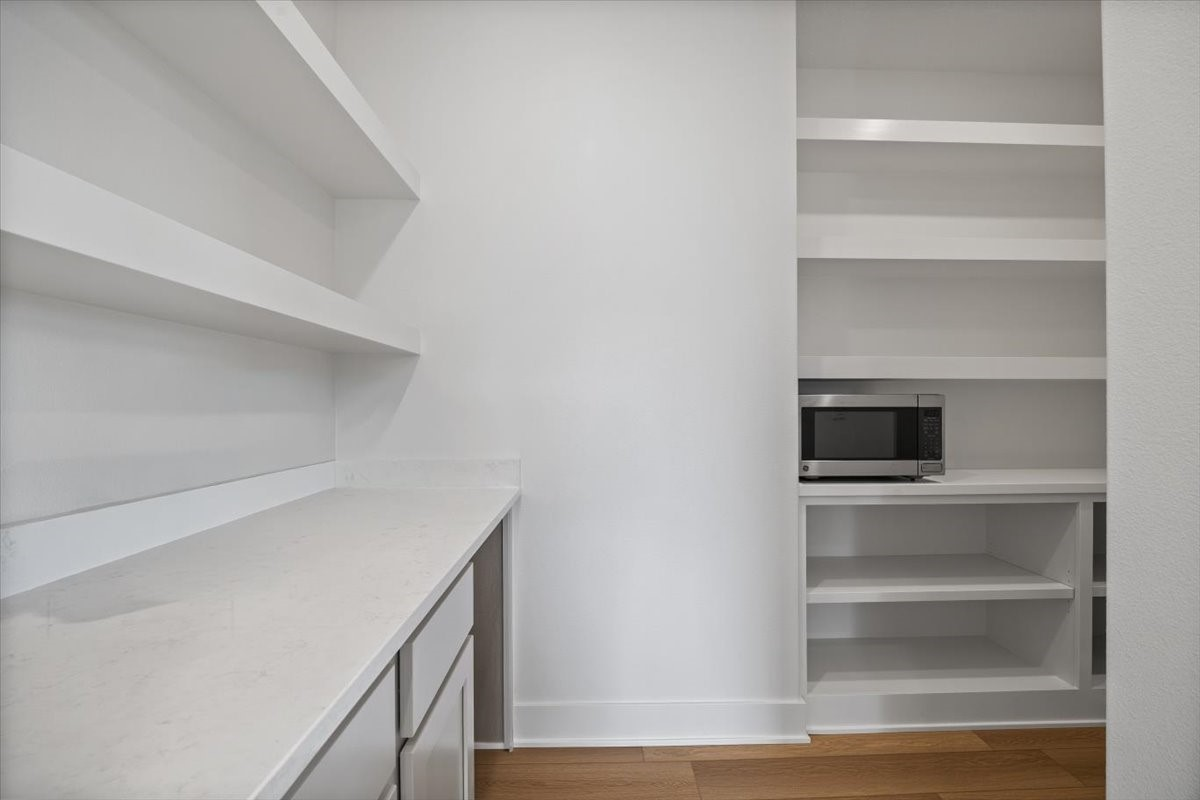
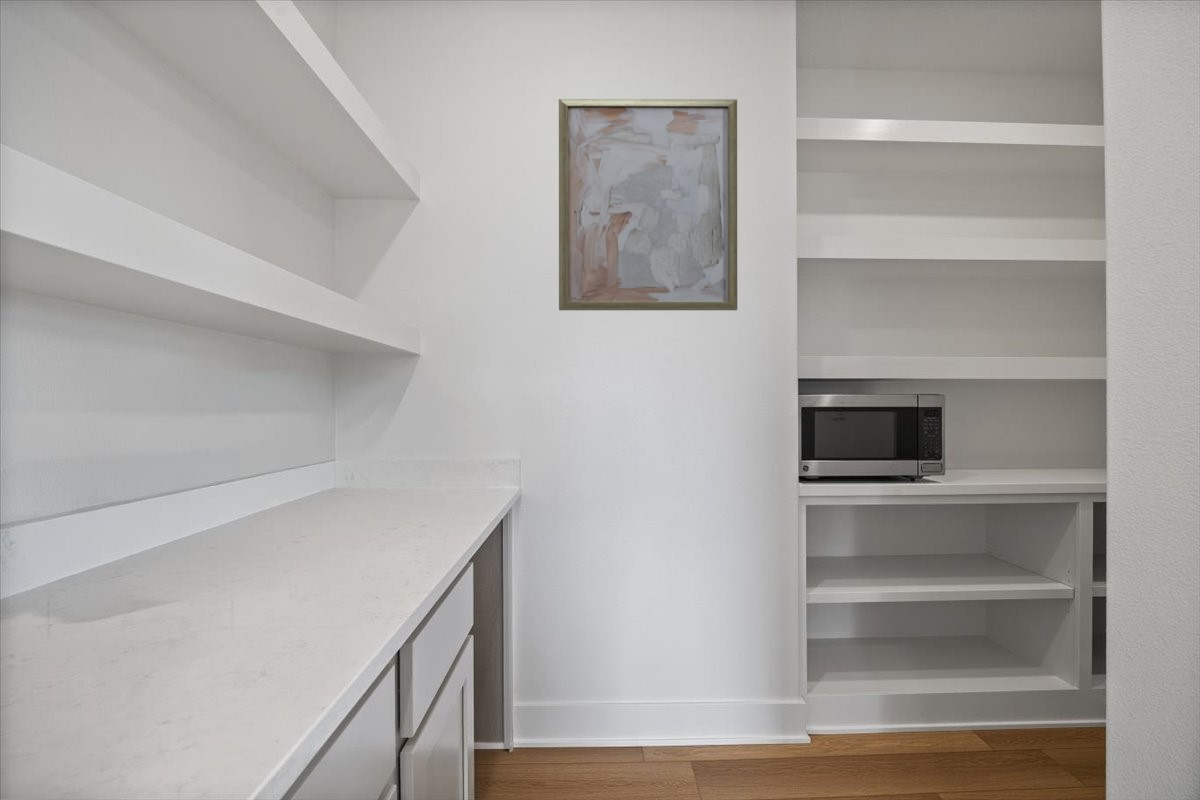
+ wall art [558,98,738,311]
